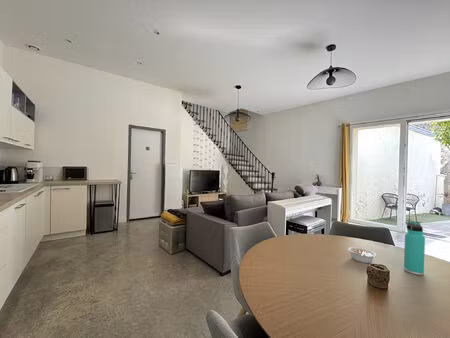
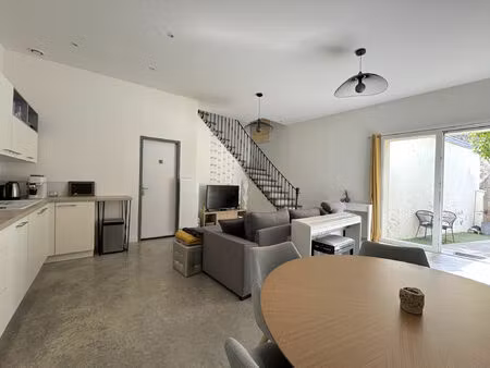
- thermos bottle [403,220,426,276]
- legume [347,246,377,264]
